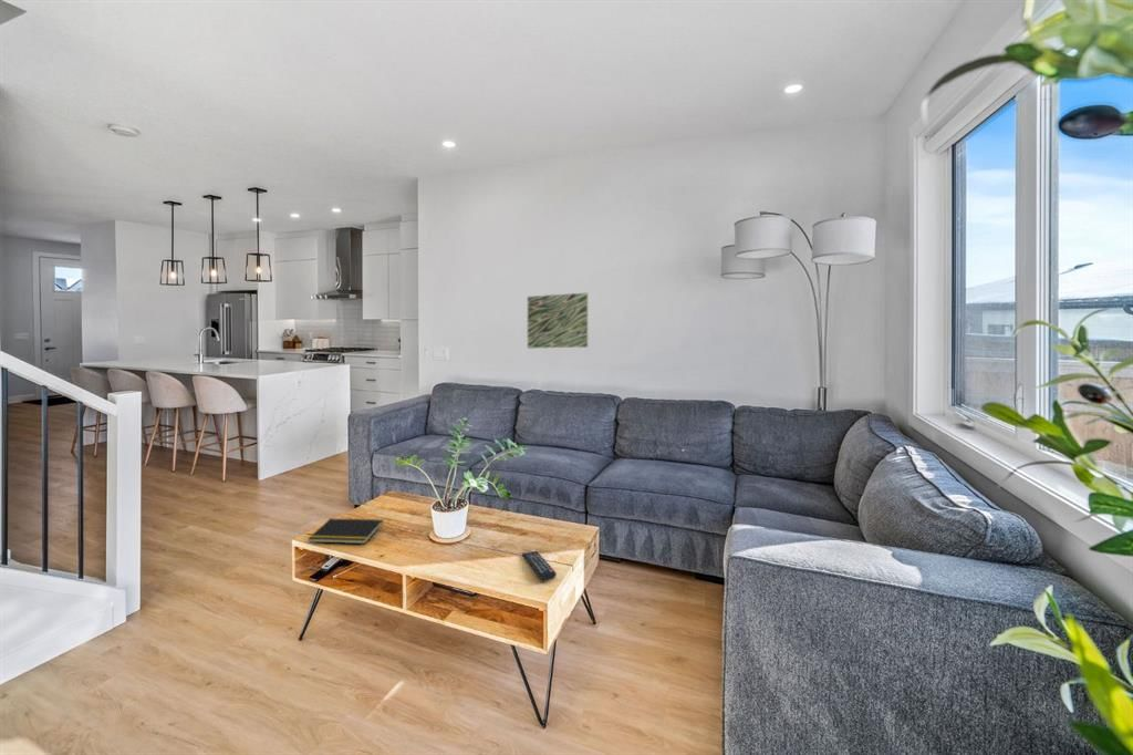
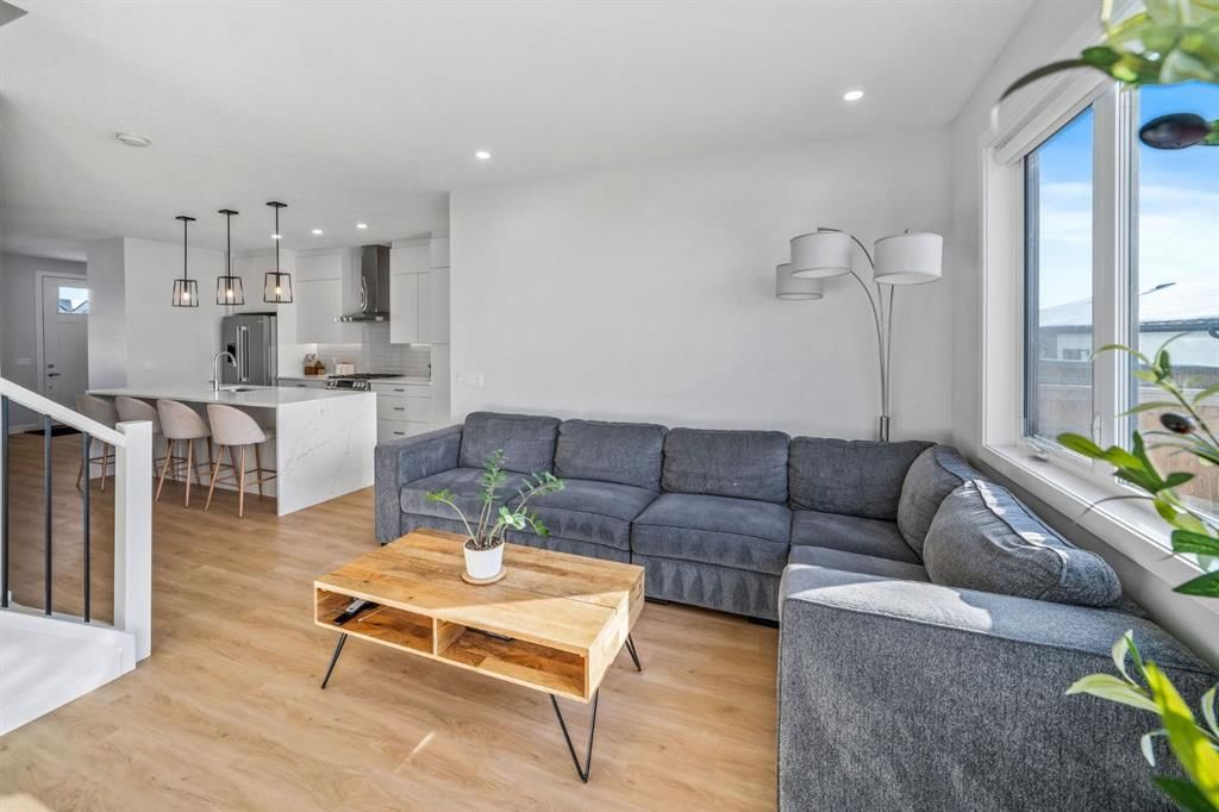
- remote control [521,550,558,581]
- notepad [306,517,384,545]
- wall art [527,291,589,349]
